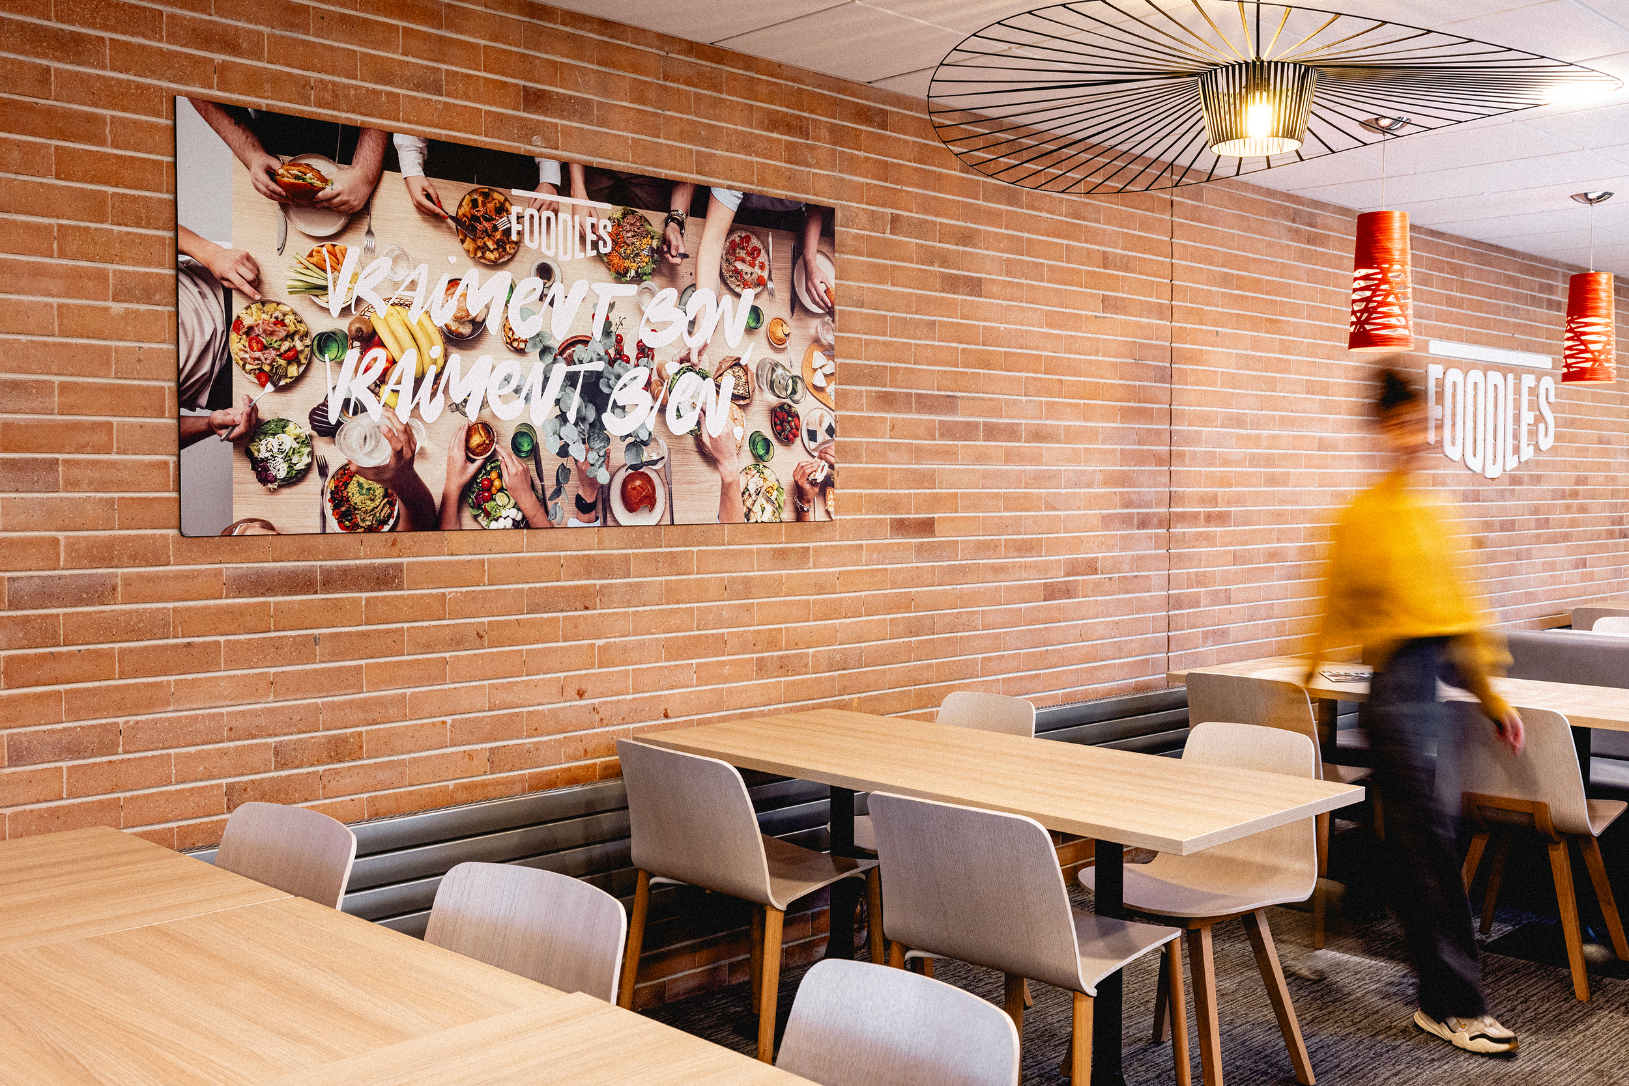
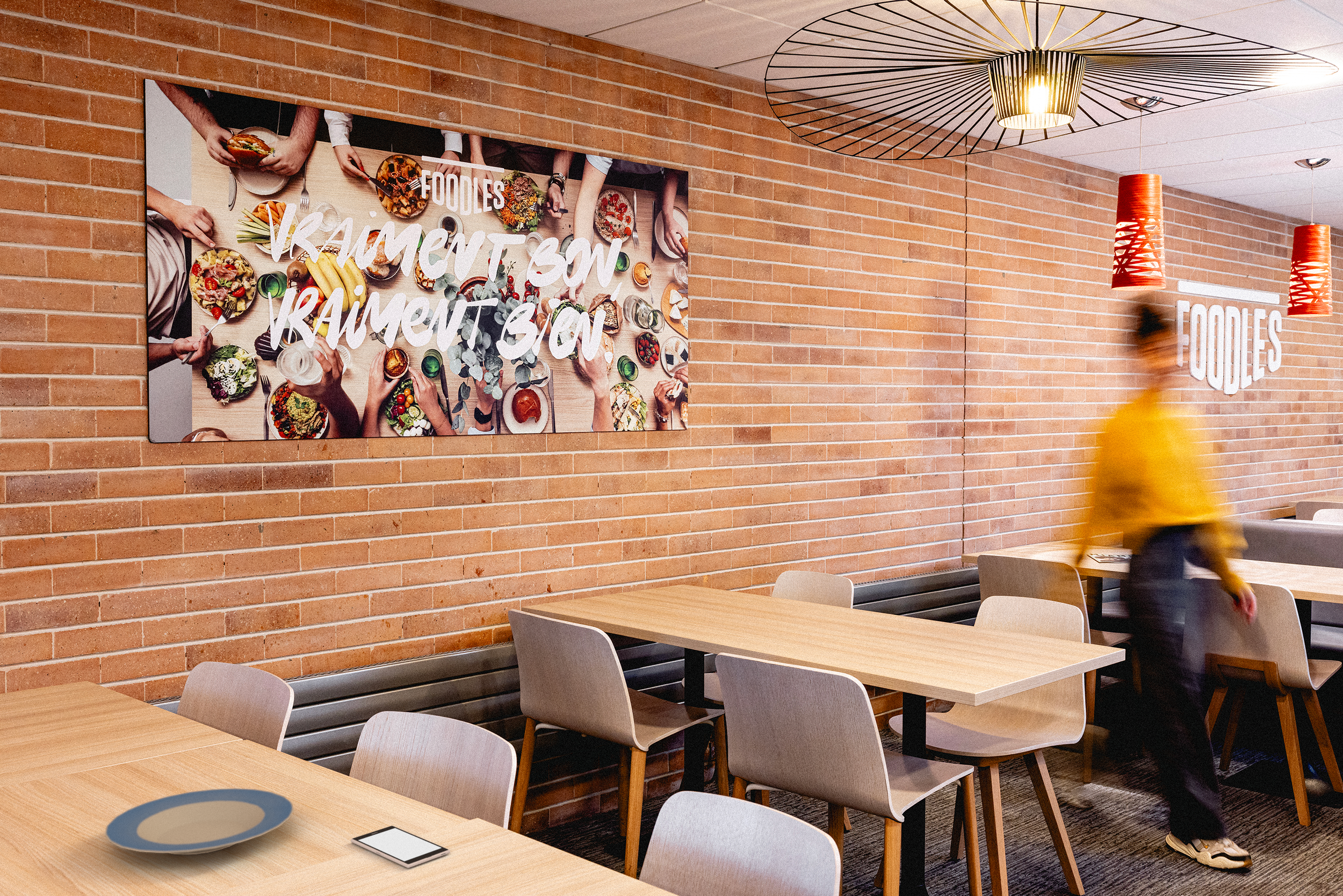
+ plate [104,787,294,856]
+ smartphone [350,825,451,869]
